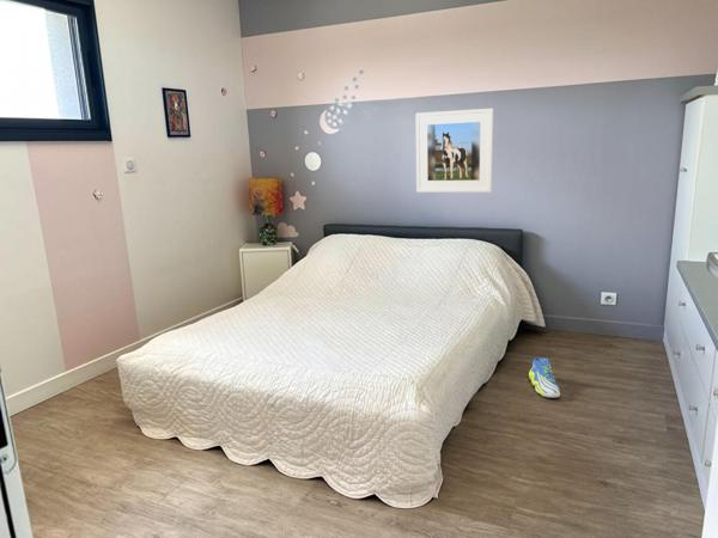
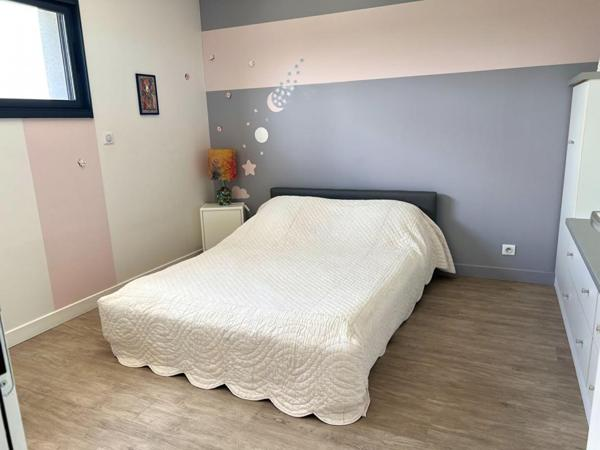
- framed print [415,108,494,194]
- sneaker [528,356,561,398]
